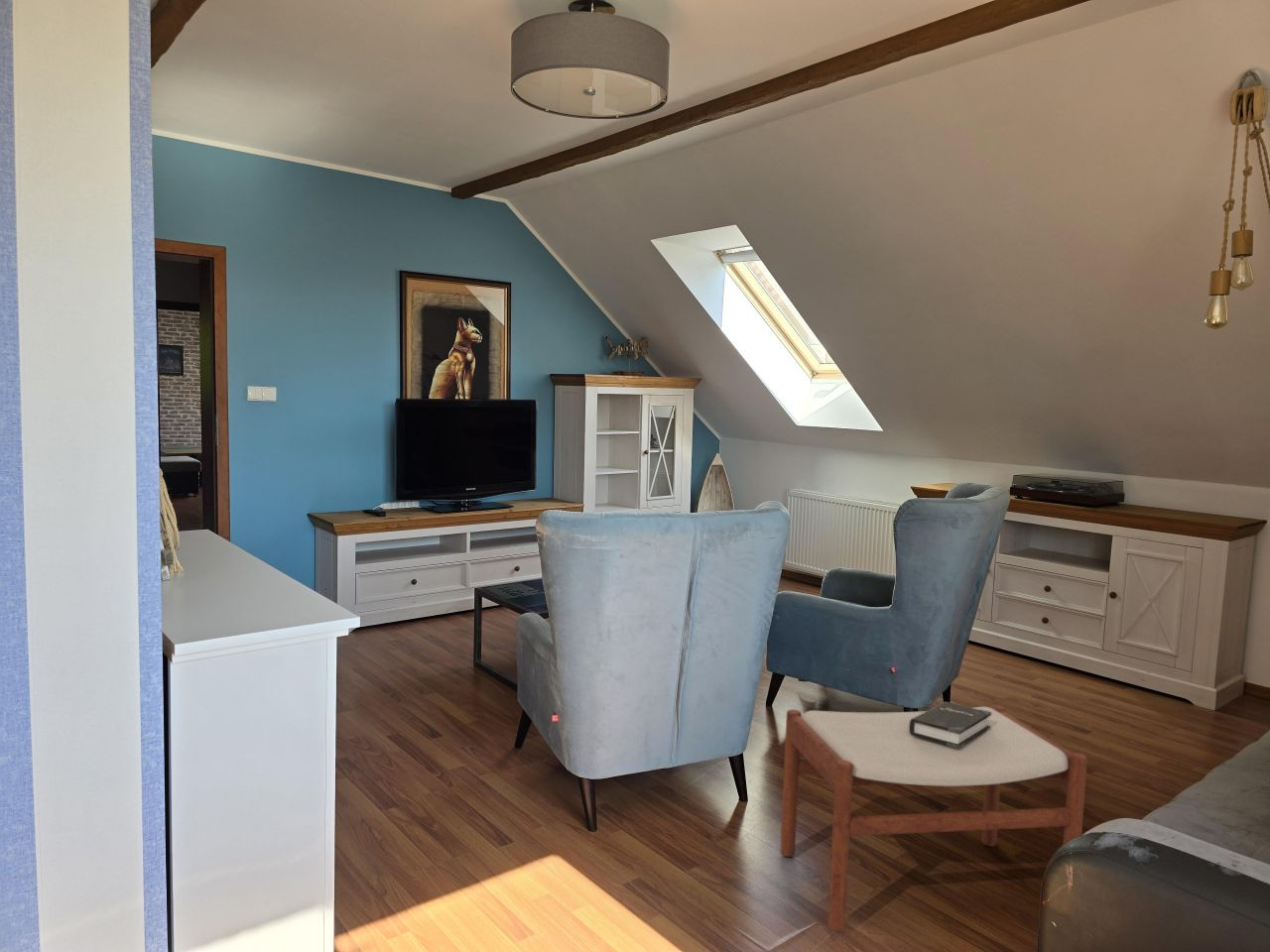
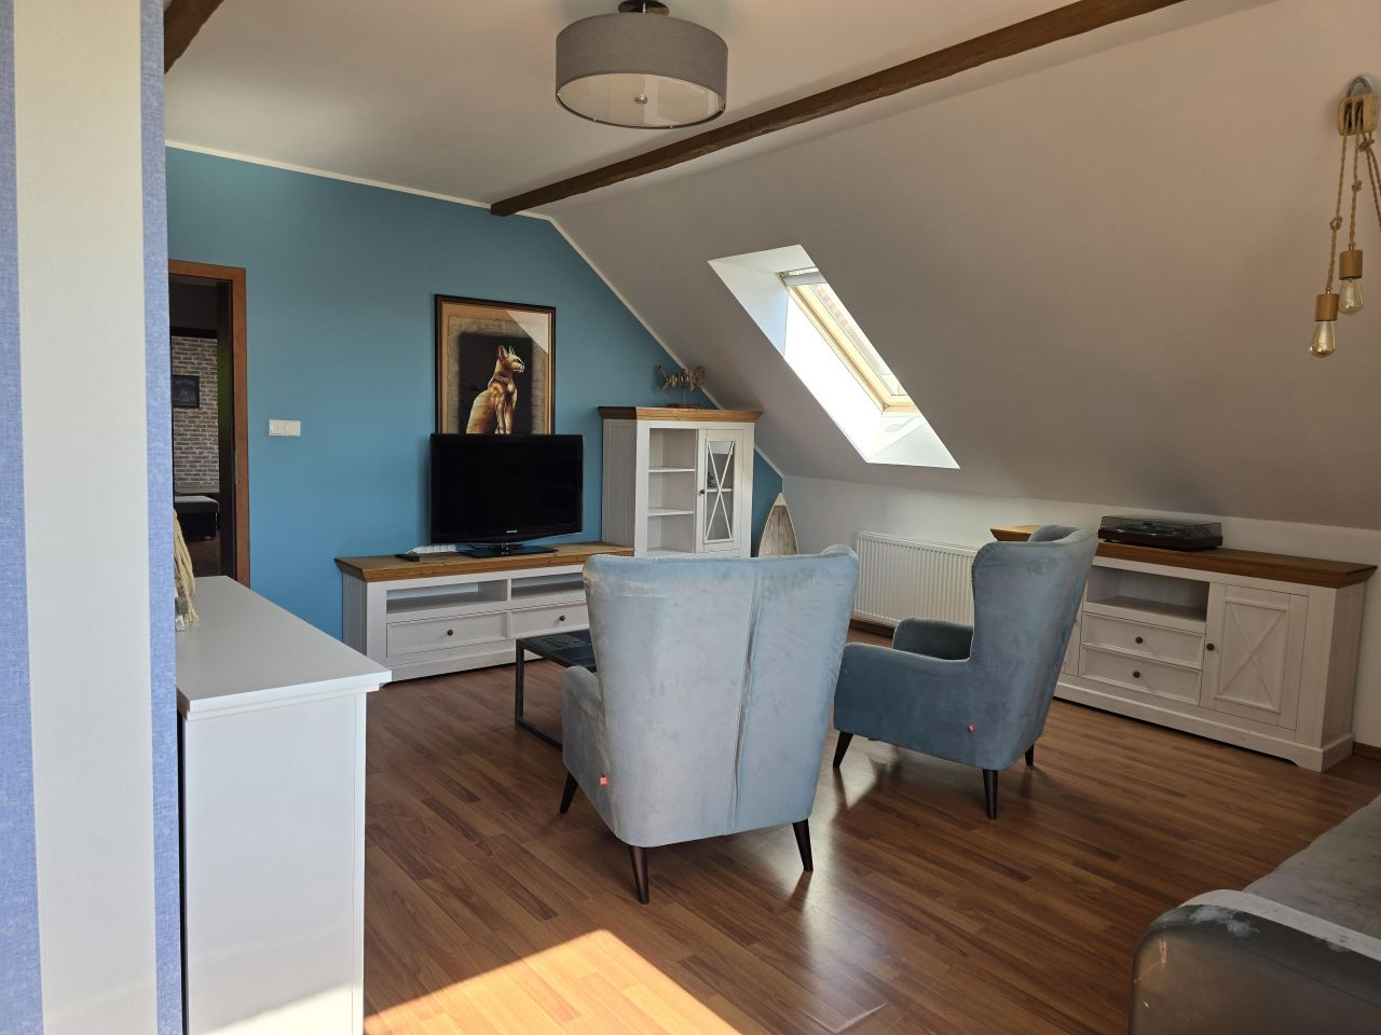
- hardback book [909,701,991,749]
- ottoman [779,704,1088,933]
